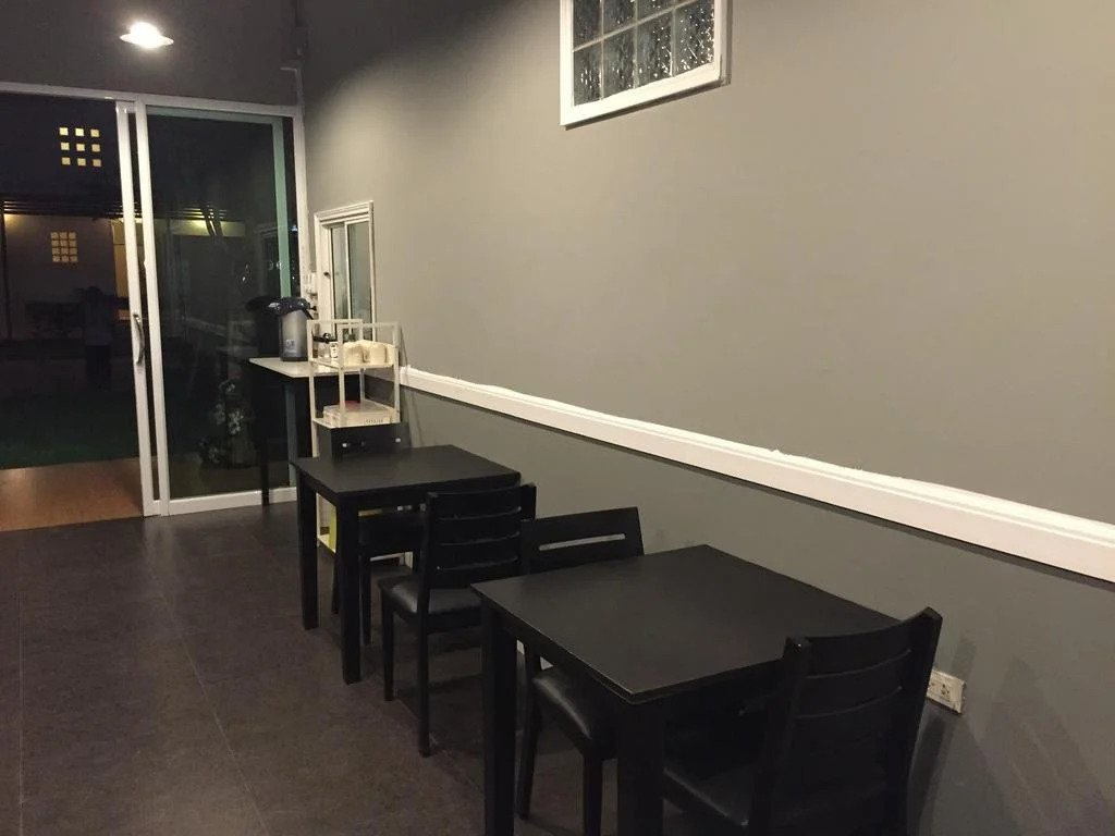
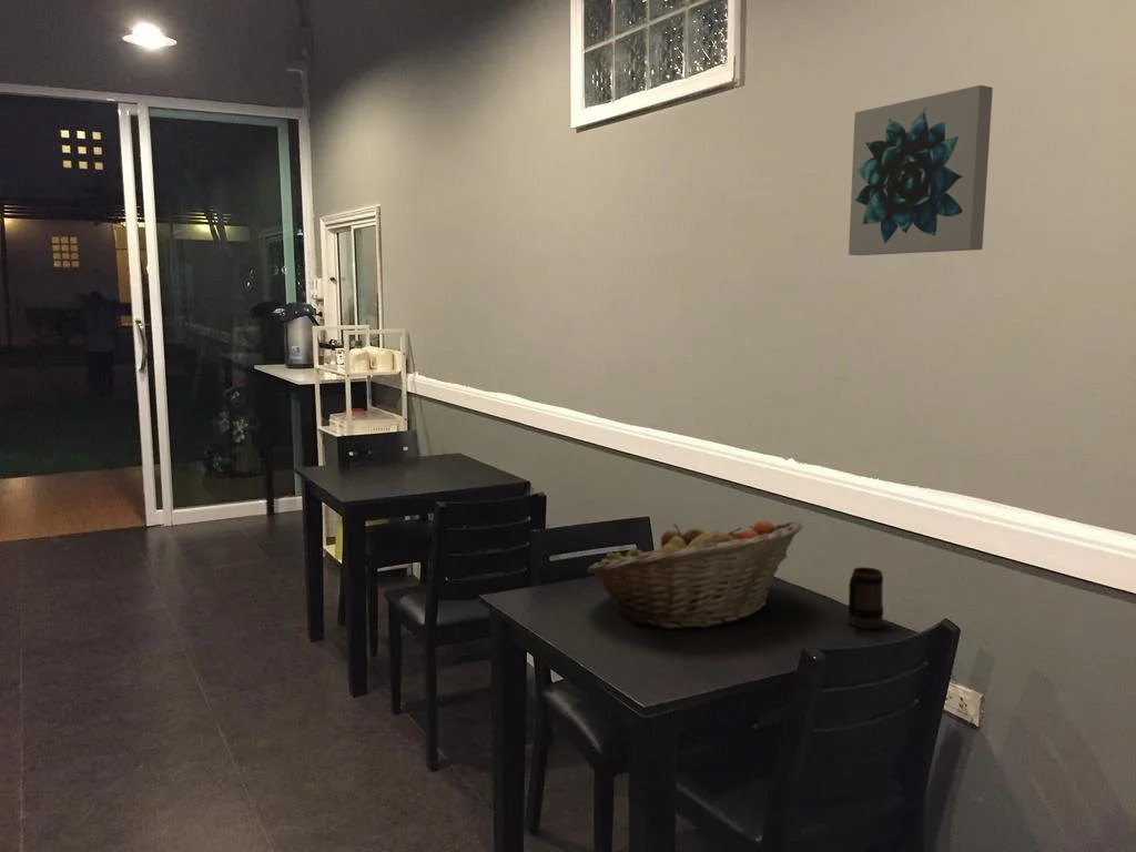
+ fruit basket [586,519,803,630]
+ wall art [848,84,994,256]
+ mug [848,566,884,630]
